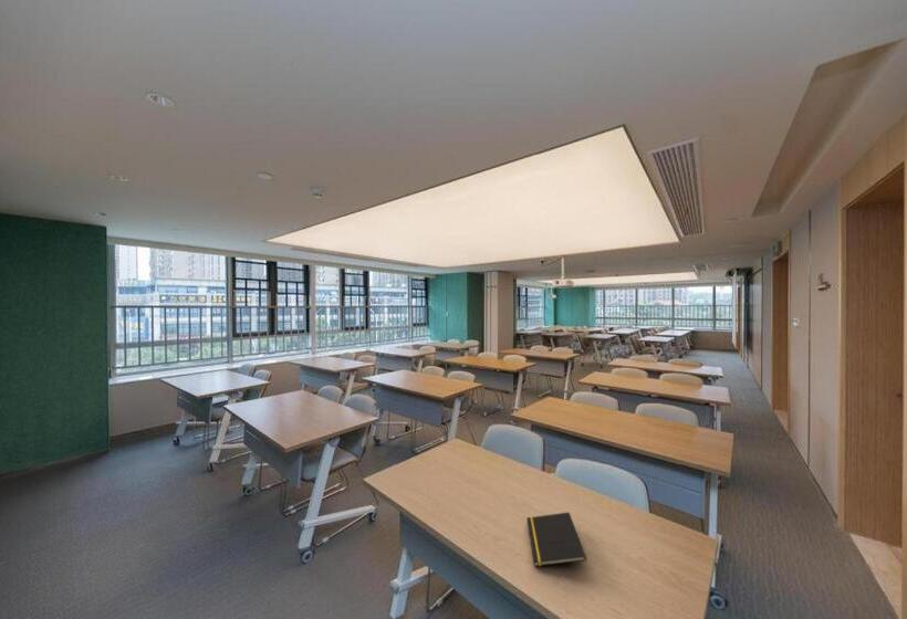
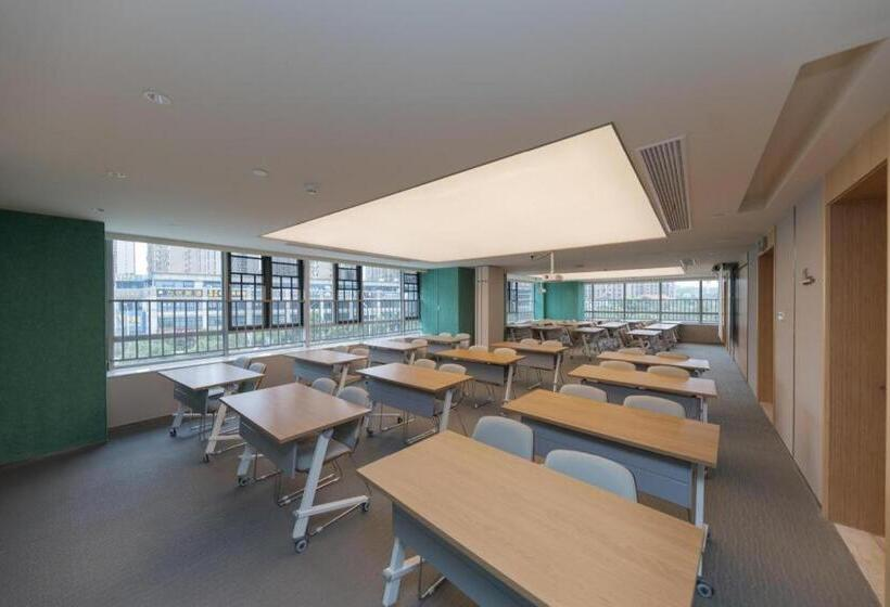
- notepad [525,511,587,567]
